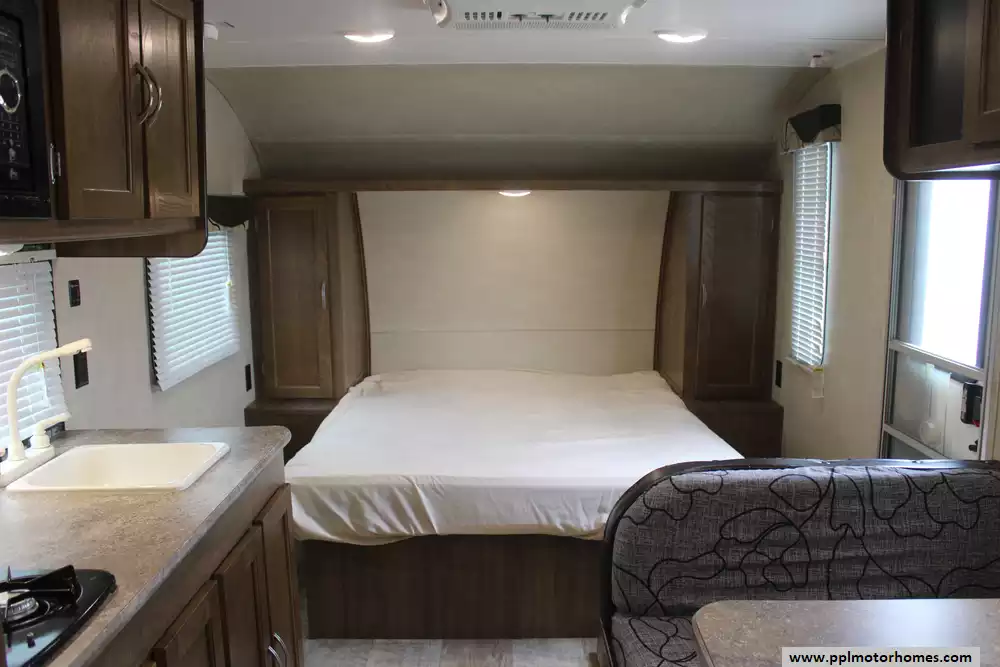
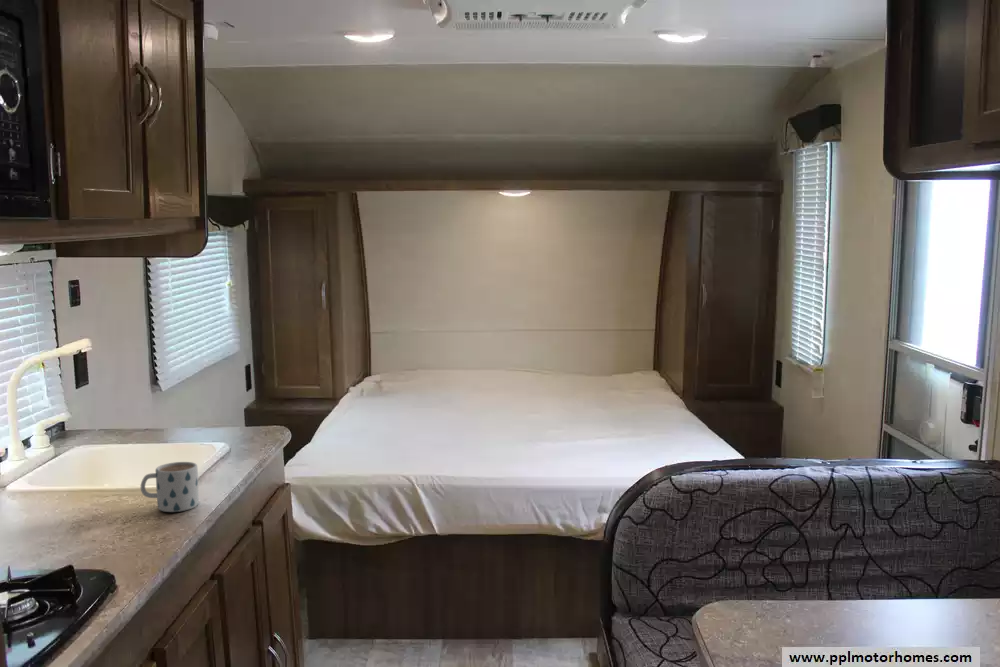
+ mug [140,461,200,513]
